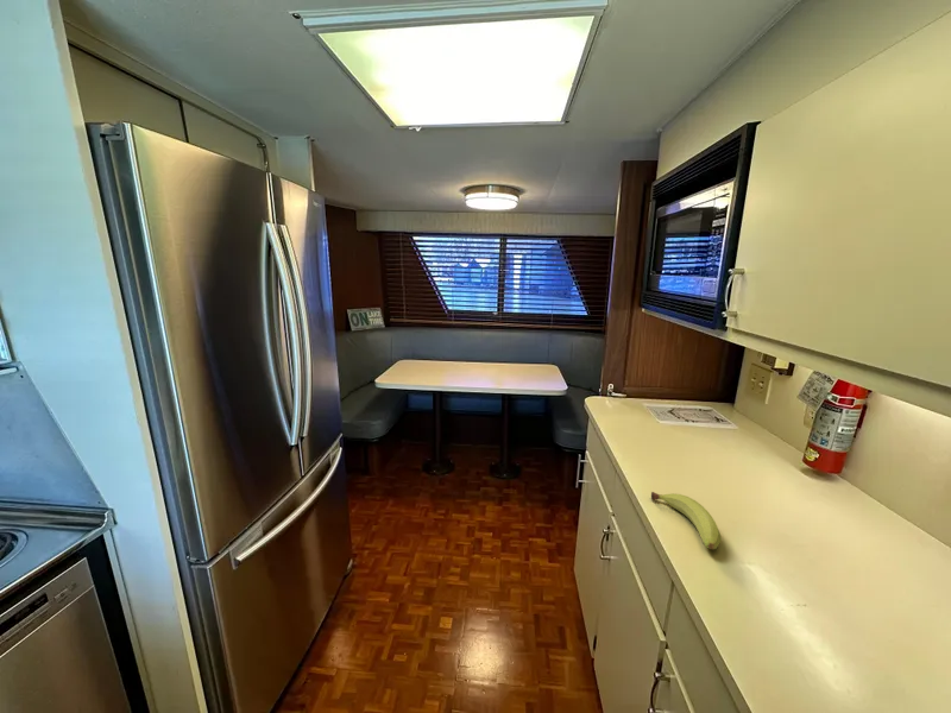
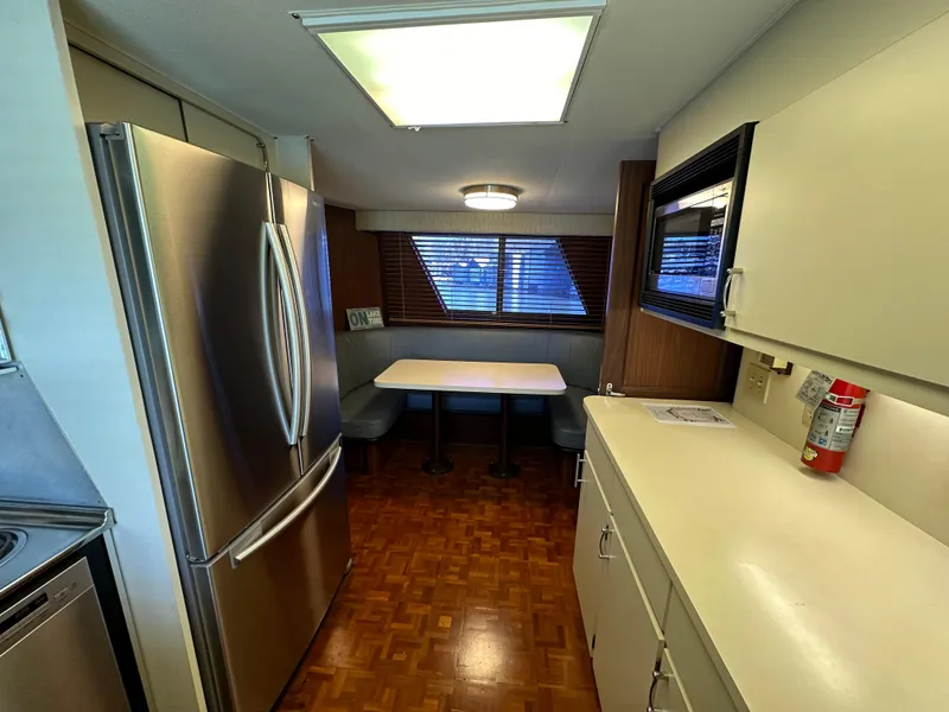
- fruit [650,491,722,550]
